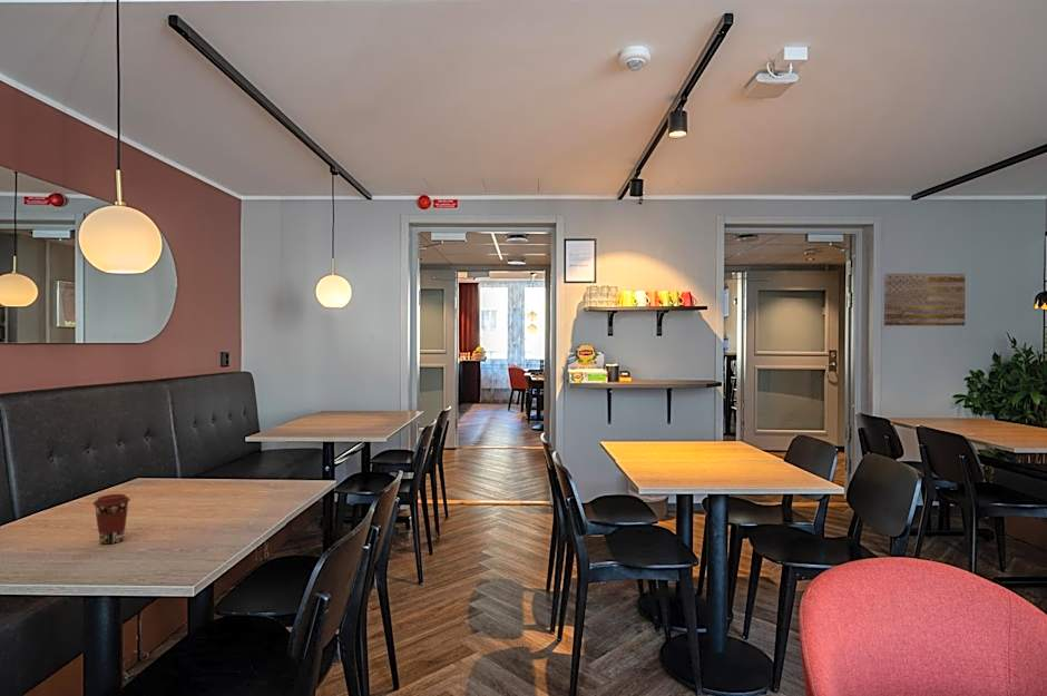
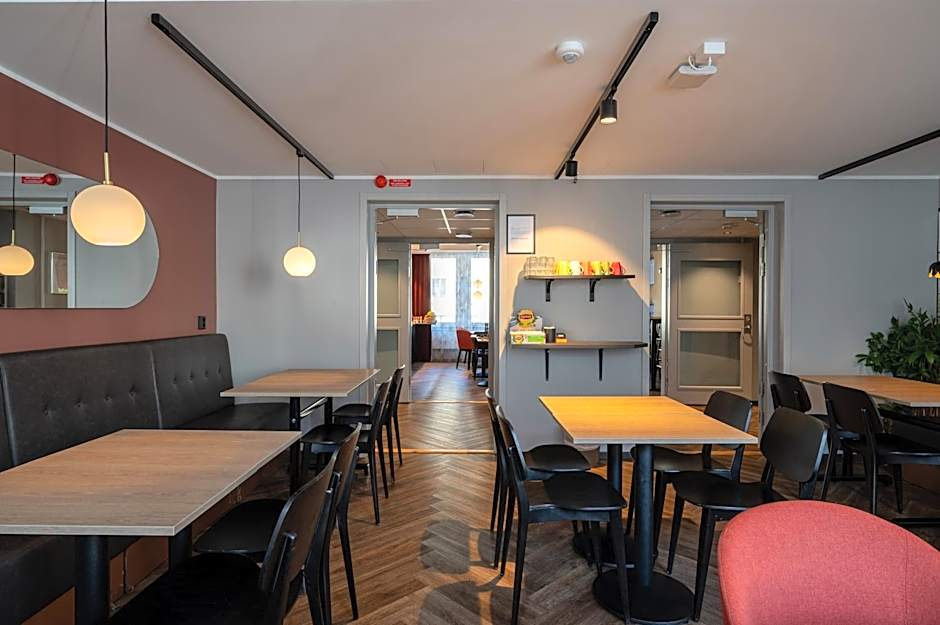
- wall art [883,273,966,326]
- coffee cup [92,493,131,545]
